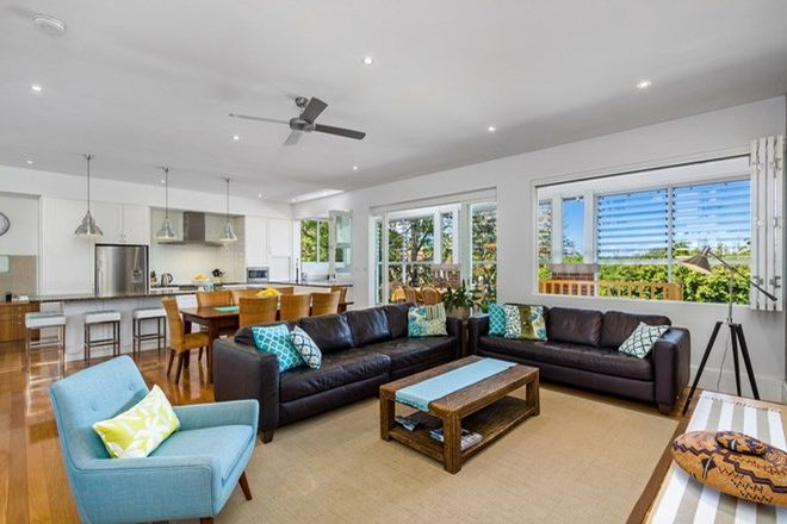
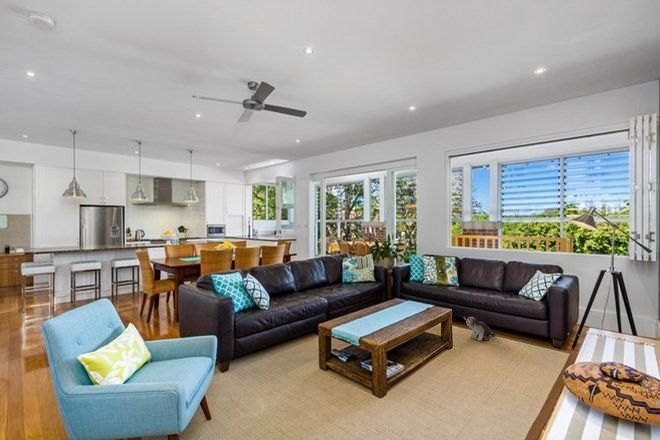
+ plush toy [463,316,496,342]
